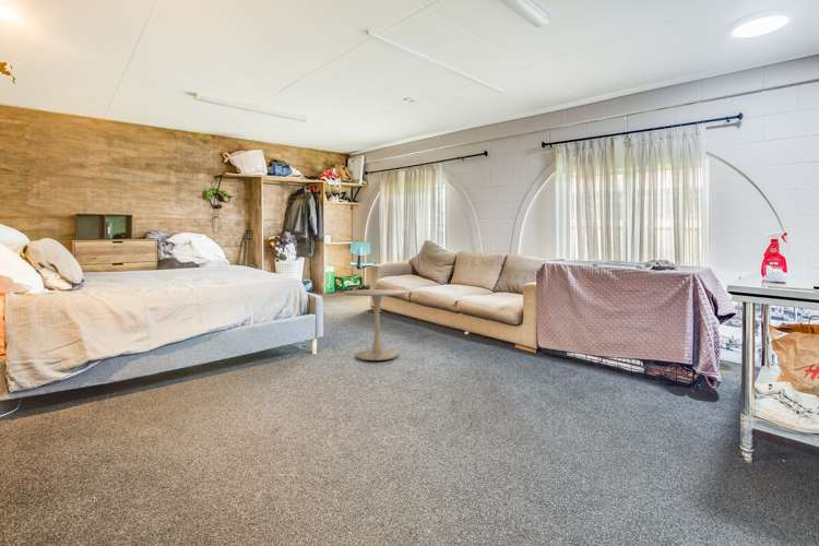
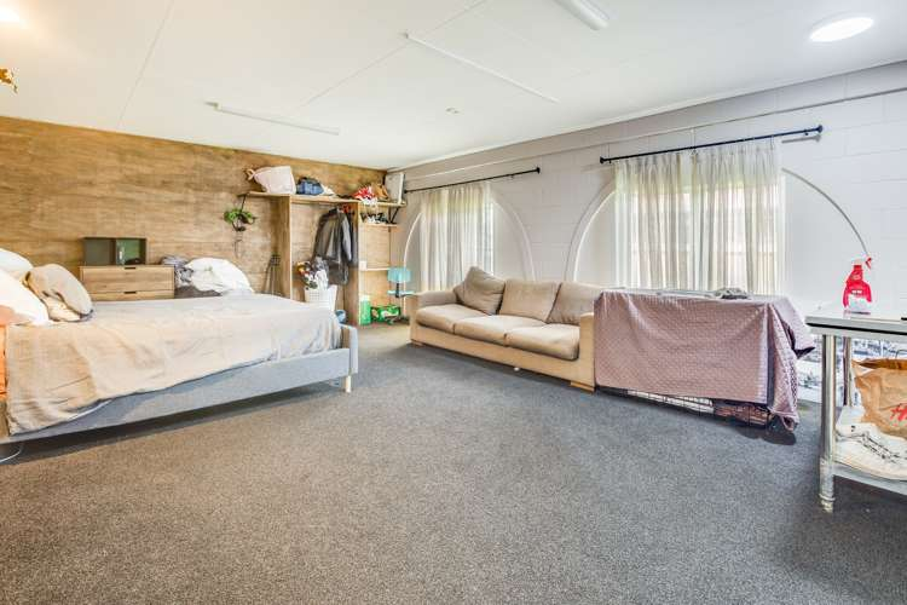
- side table [342,288,411,361]
